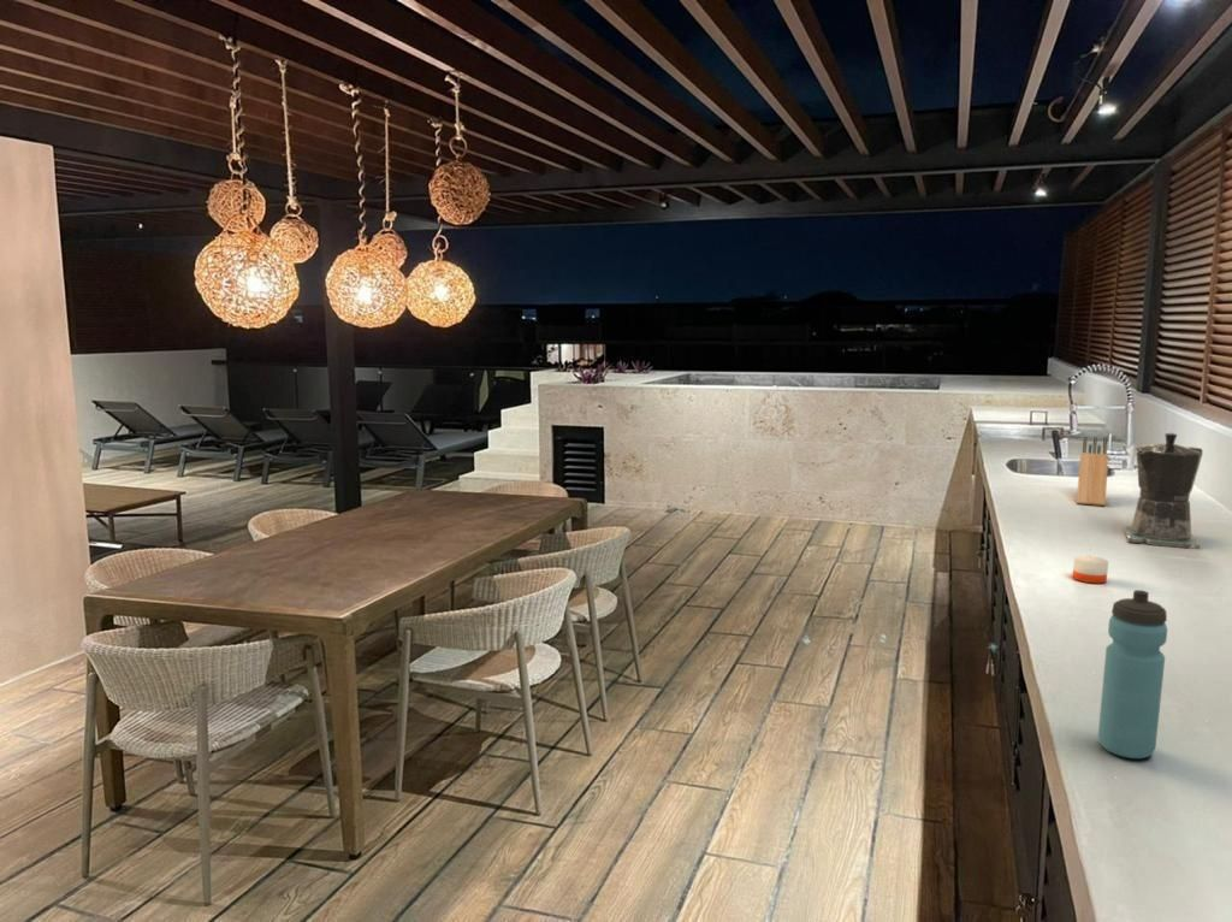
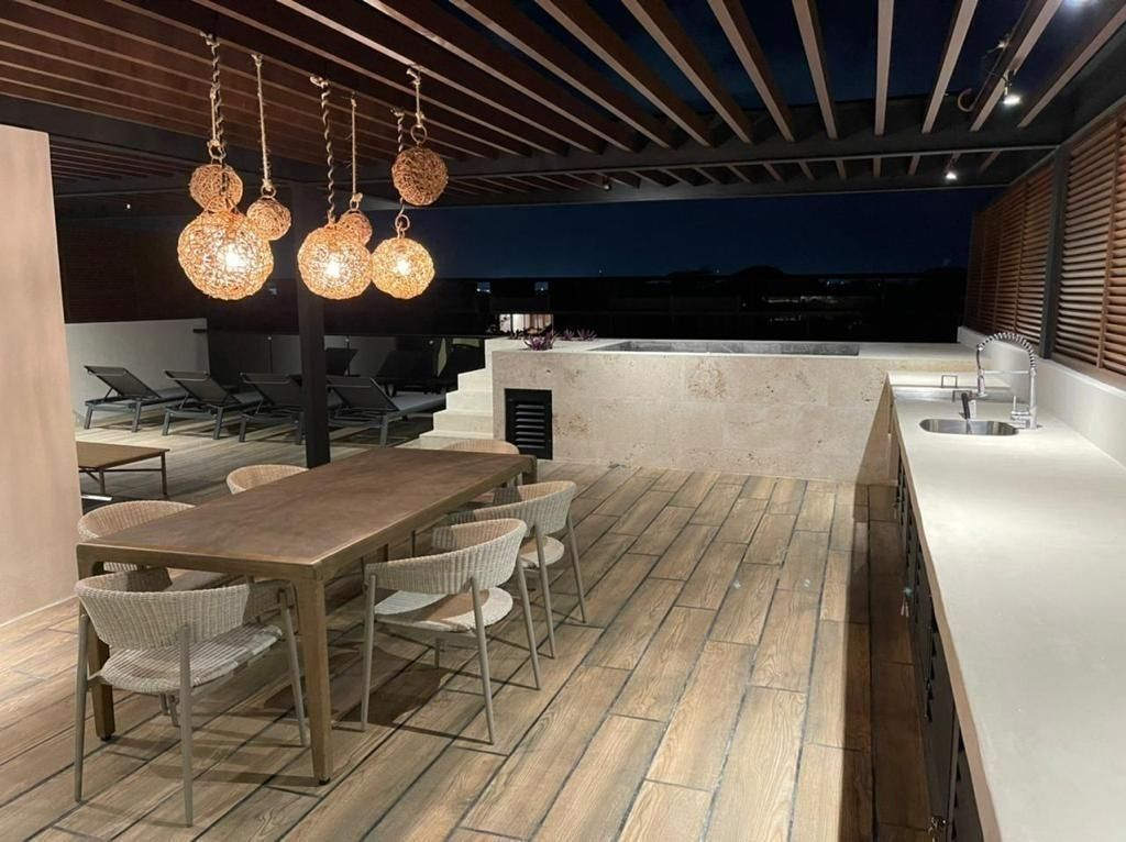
- knife block [1076,436,1109,507]
- coffee maker [1124,432,1204,550]
- water bottle [1097,589,1168,760]
- candle [1072,544,1109,585]
